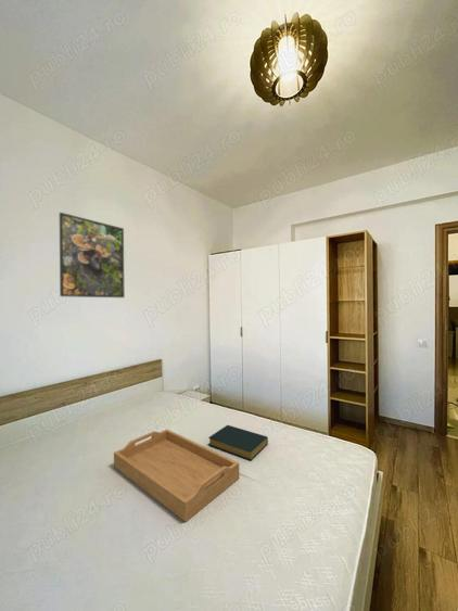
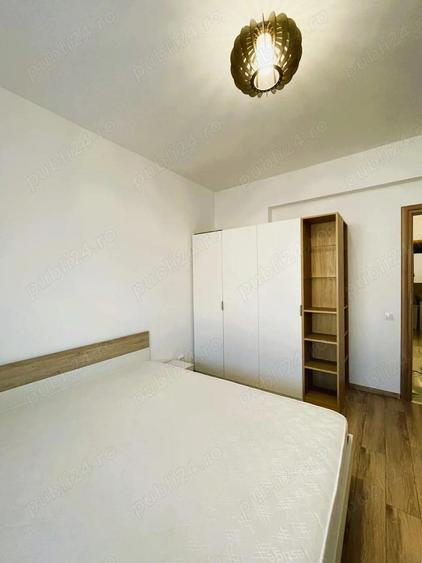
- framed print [59,212,126,298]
- hardback book [207,424,269,461]
- serving tray [113,429,240,523]
